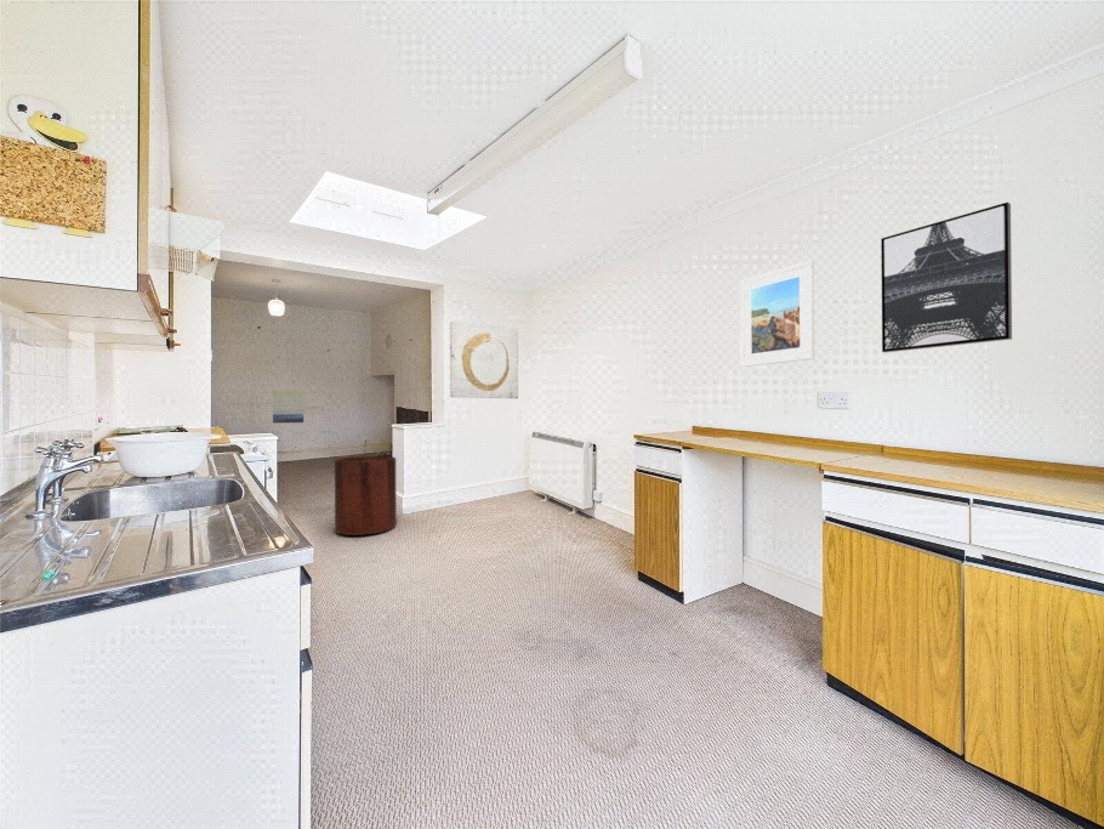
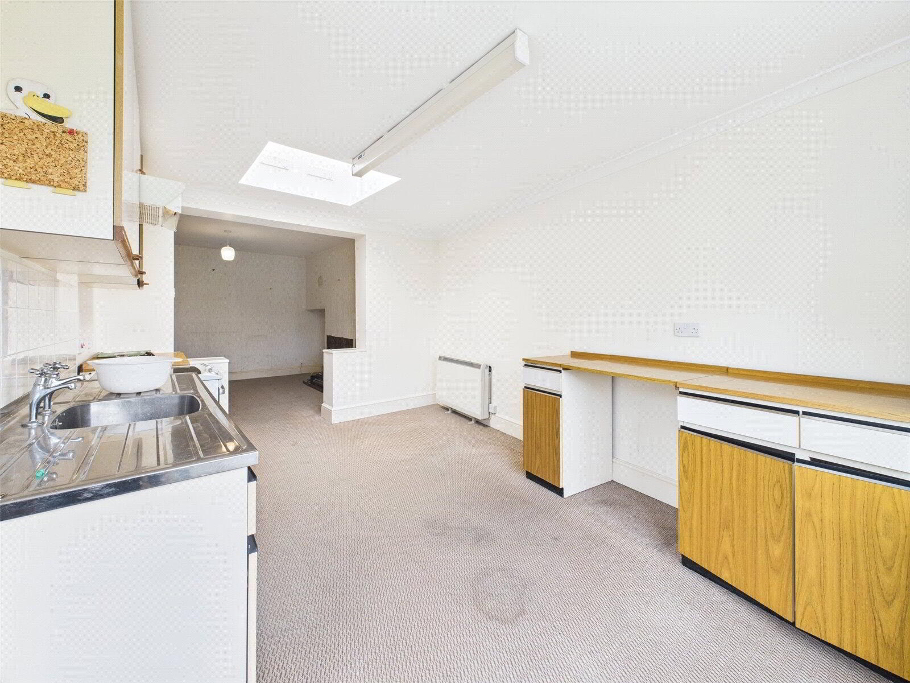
- wall art [449,320,519,399]
- wall art [272,390,305,424]
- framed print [739,259,815,368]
- trash can [334,455,398,536]
- wall art [880,201,1013,353]
